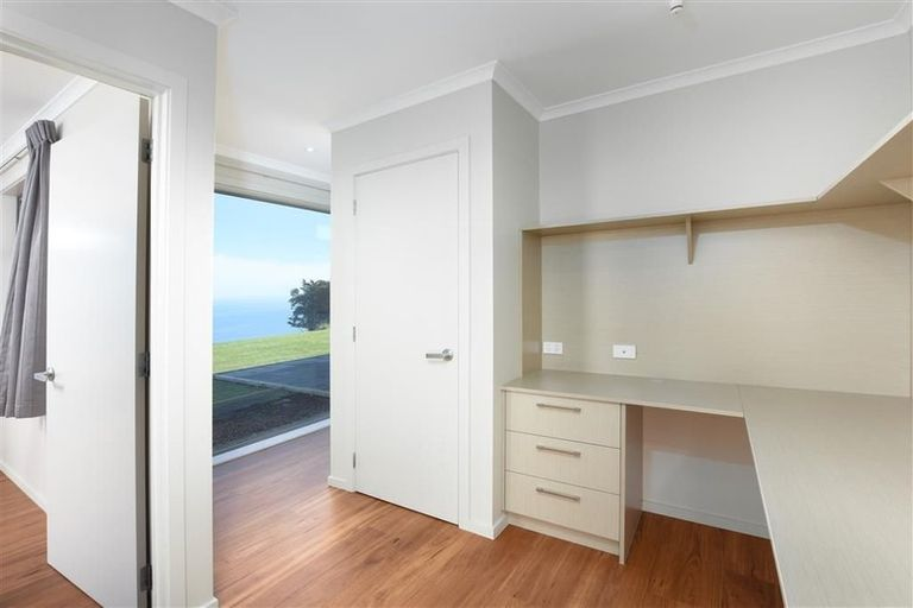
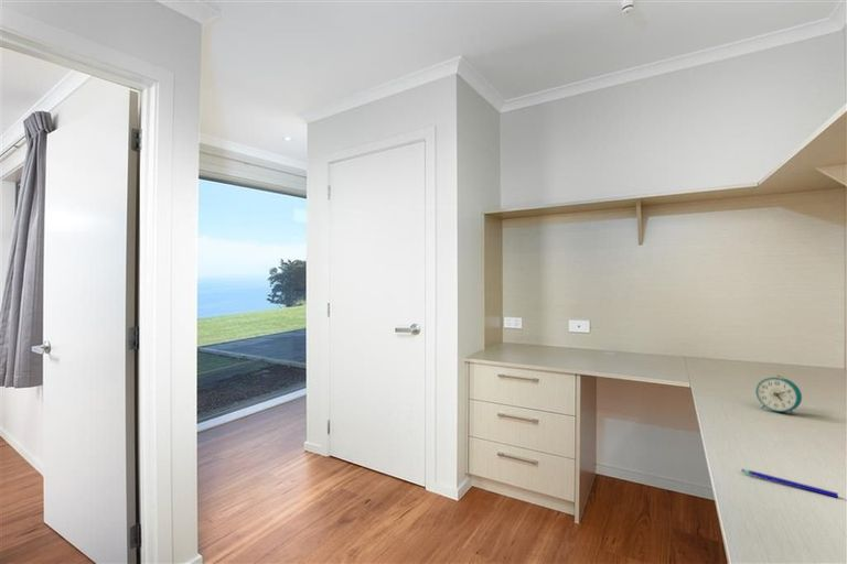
+ alarm clock [754,375,803,416]
+ pen [741,468,839,499]
